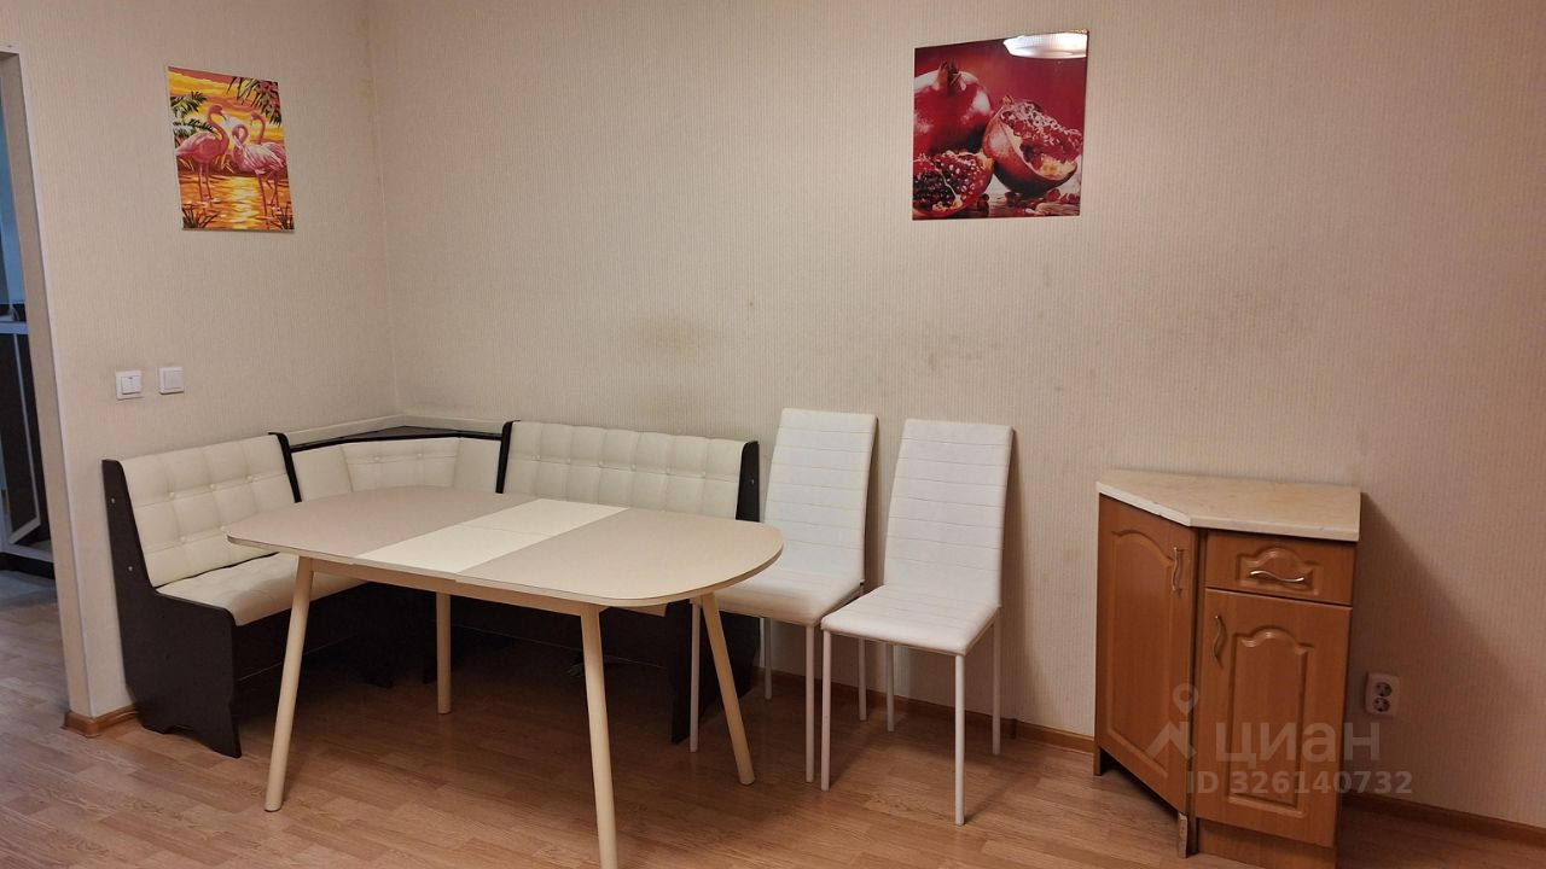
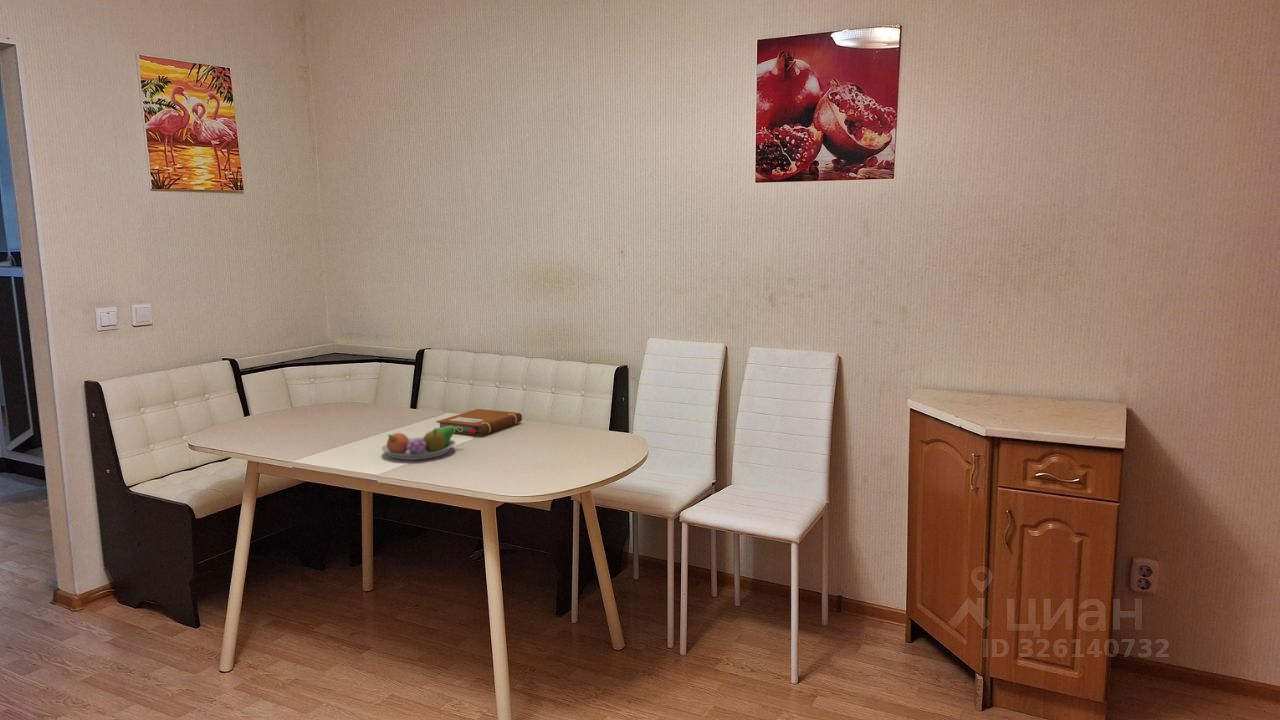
+ fruit bowl [381,426,463,461]
+ notebook [436,408,523,437]
